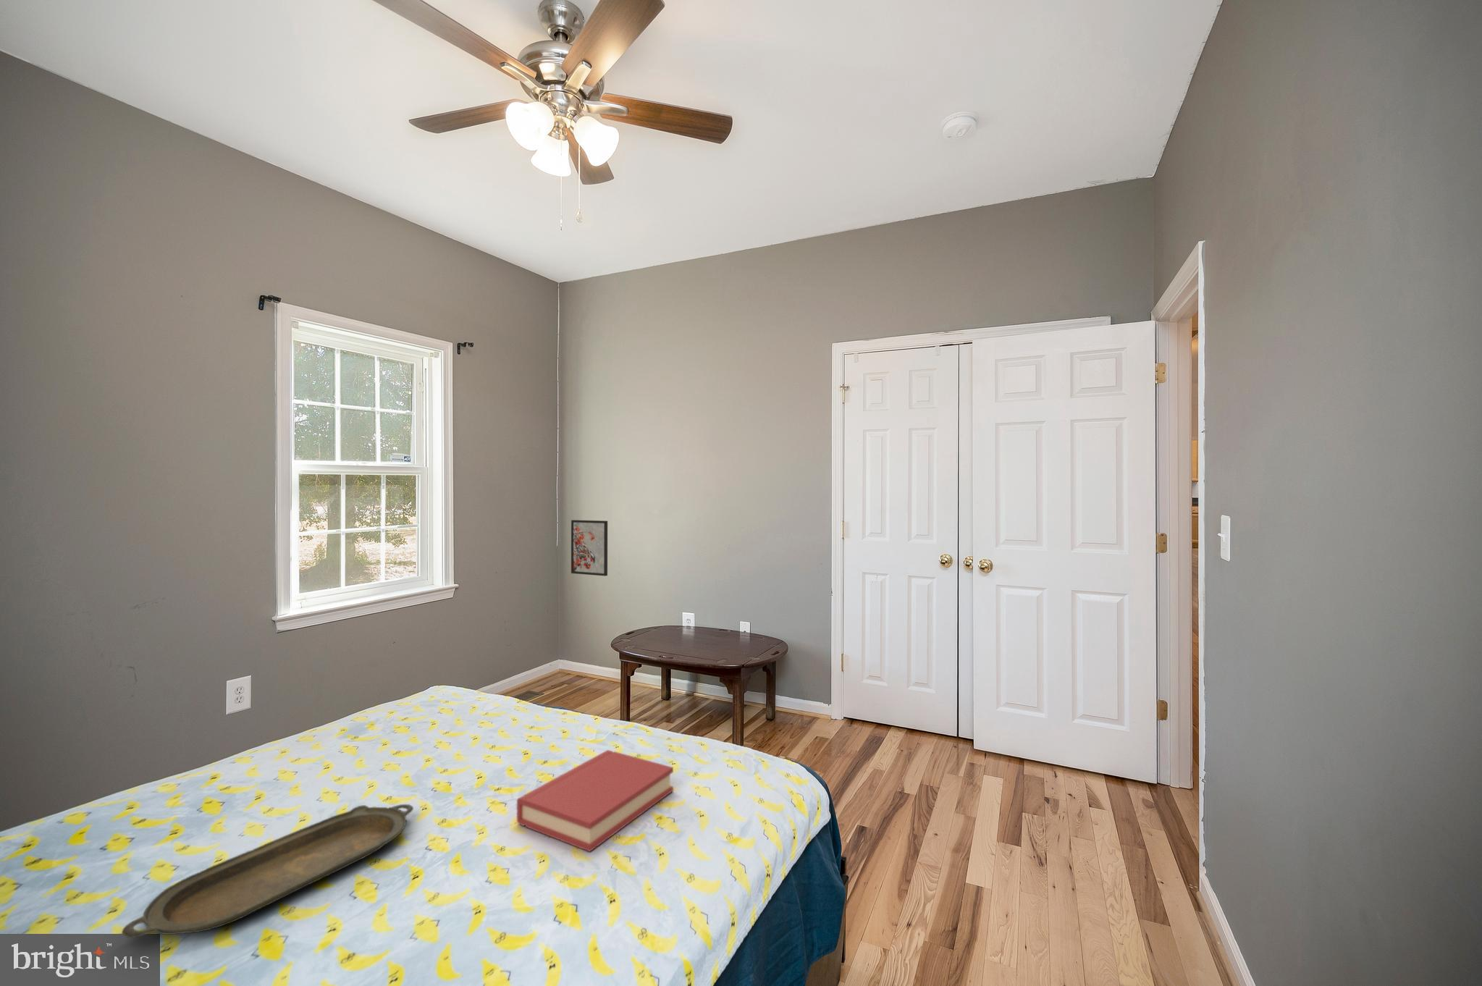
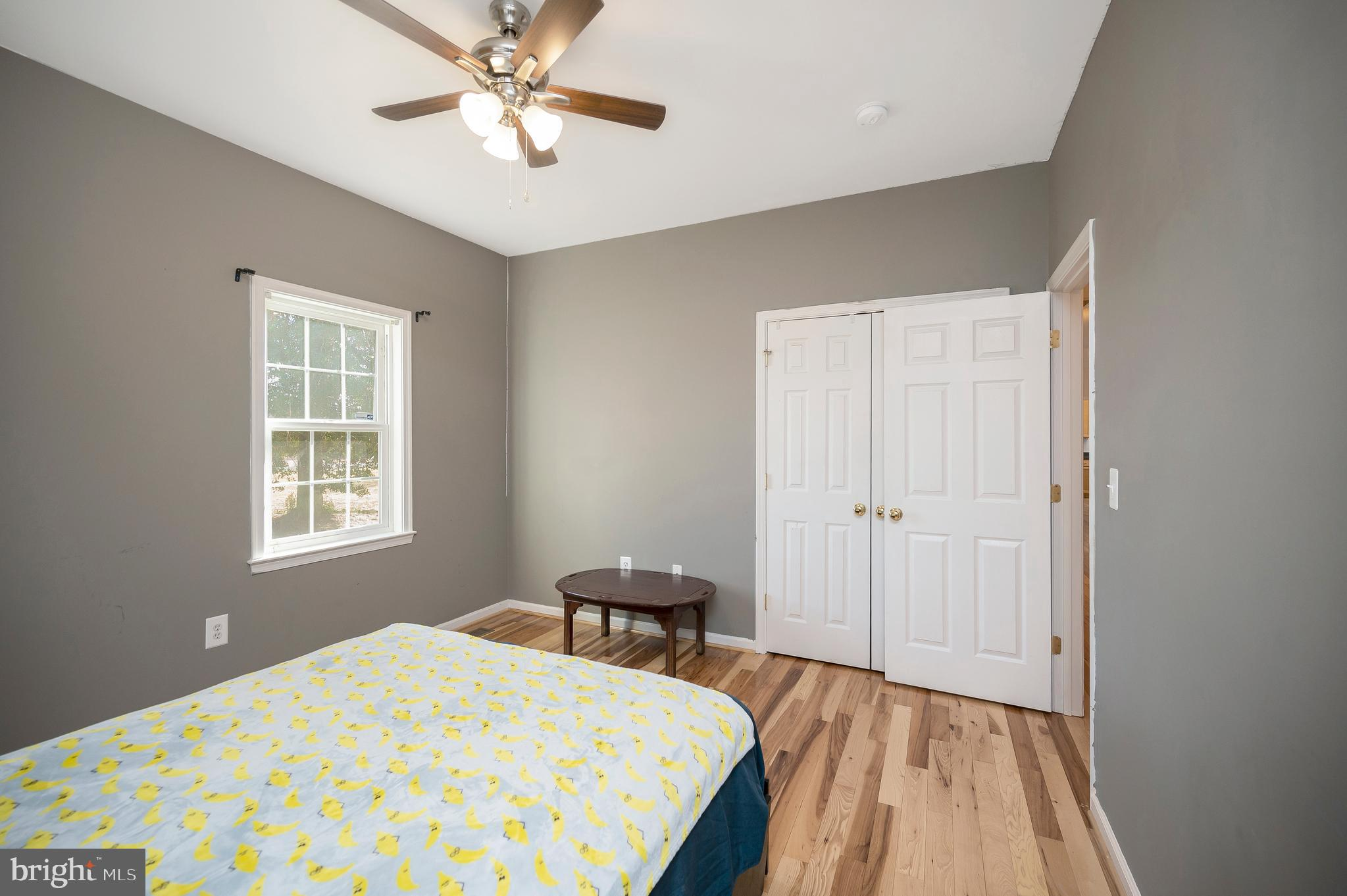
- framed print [571,519,608,577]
- serving tray [121,803,414,939]
- hardback book [516,749,674,853]
